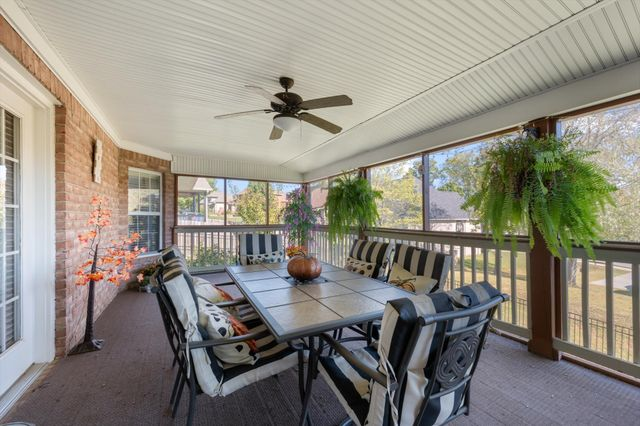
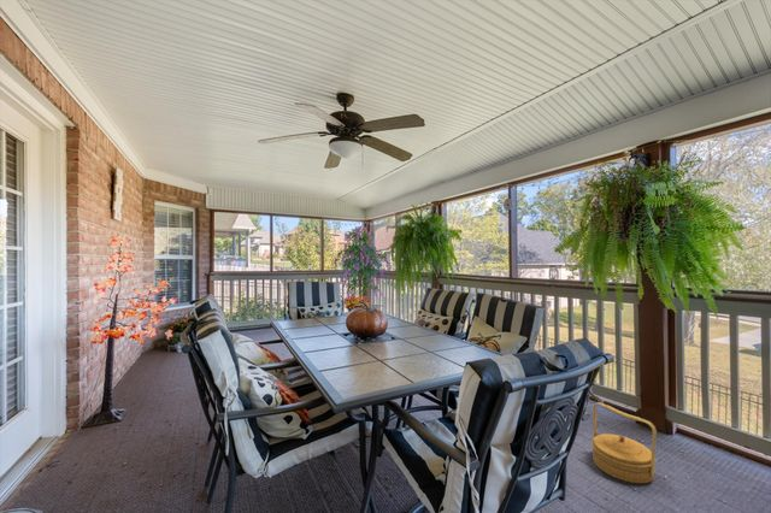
+ basket [590,401,658,484]
